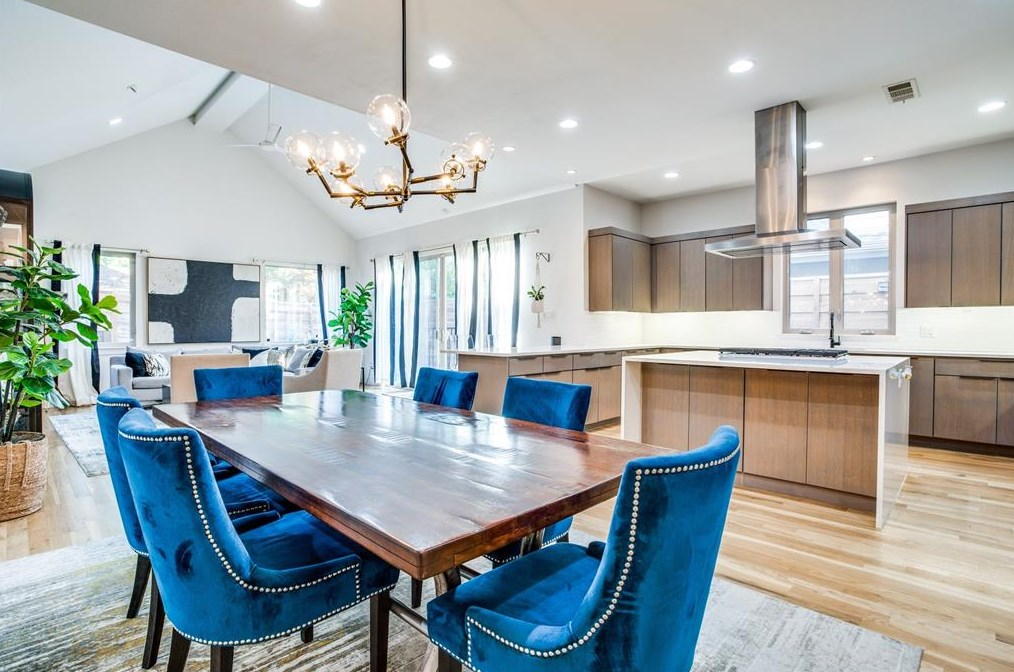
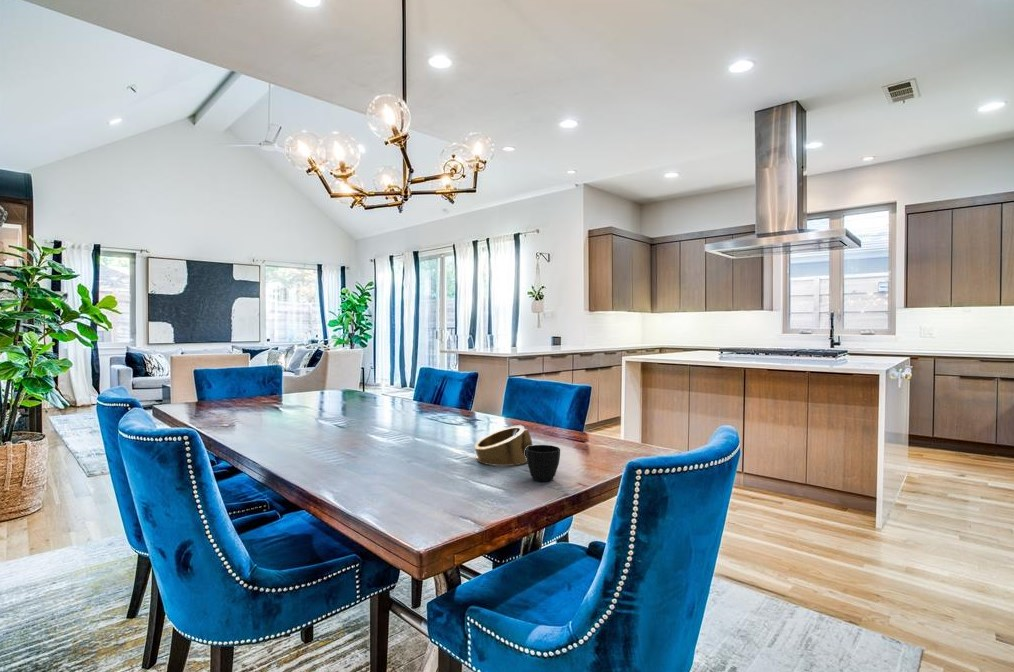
+ cup [525,444,561,482]
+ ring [474,425,534,467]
